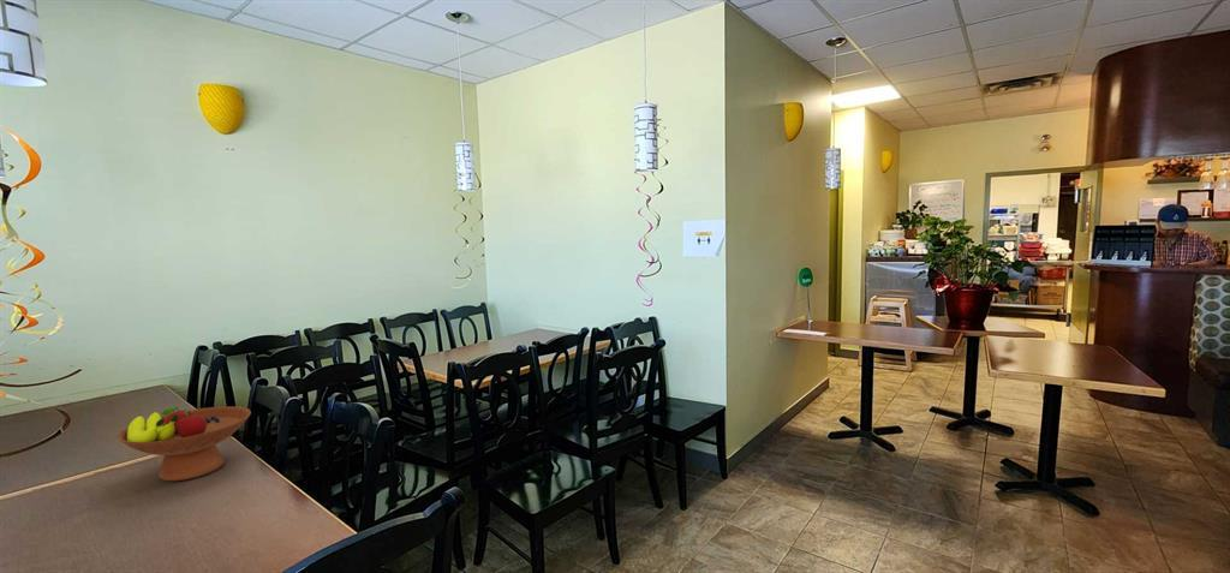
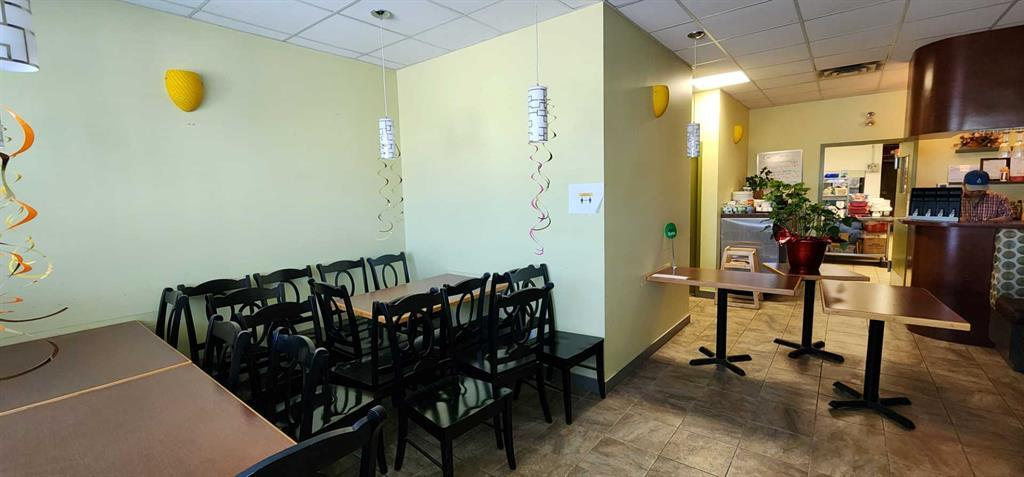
- fruit bowl [115,405,252,482]
